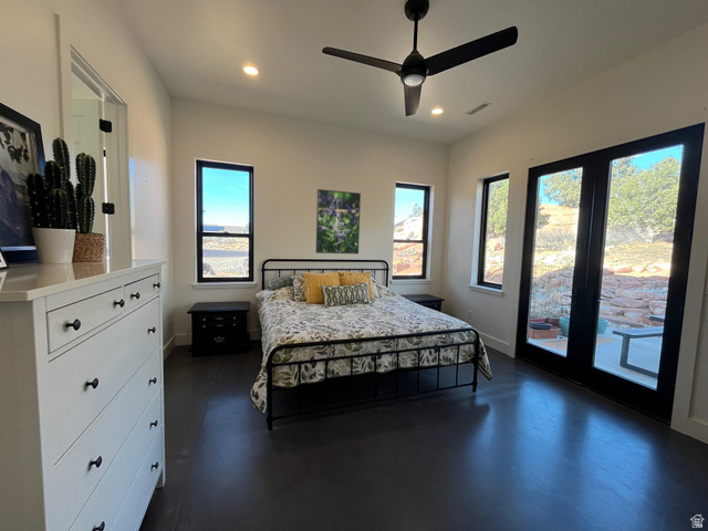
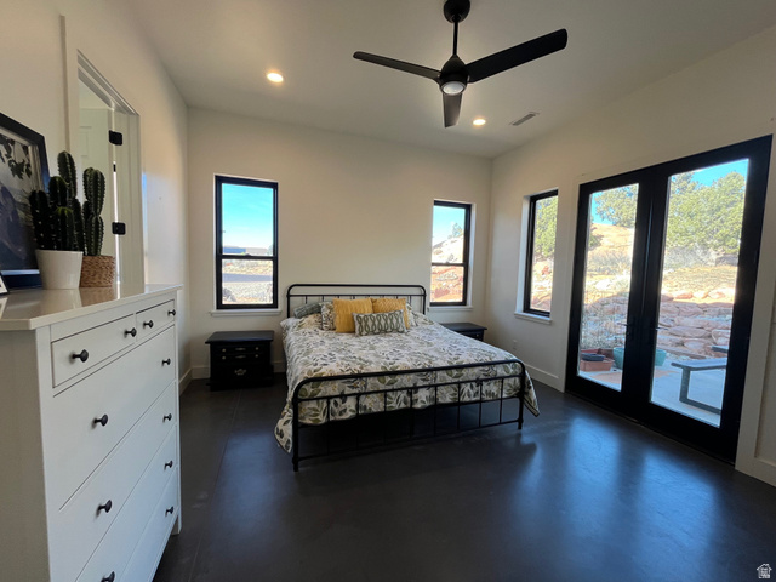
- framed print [315,188,362,256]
